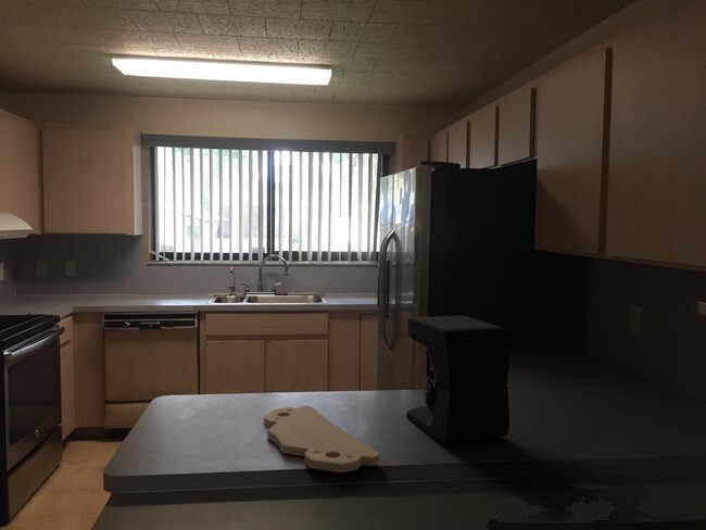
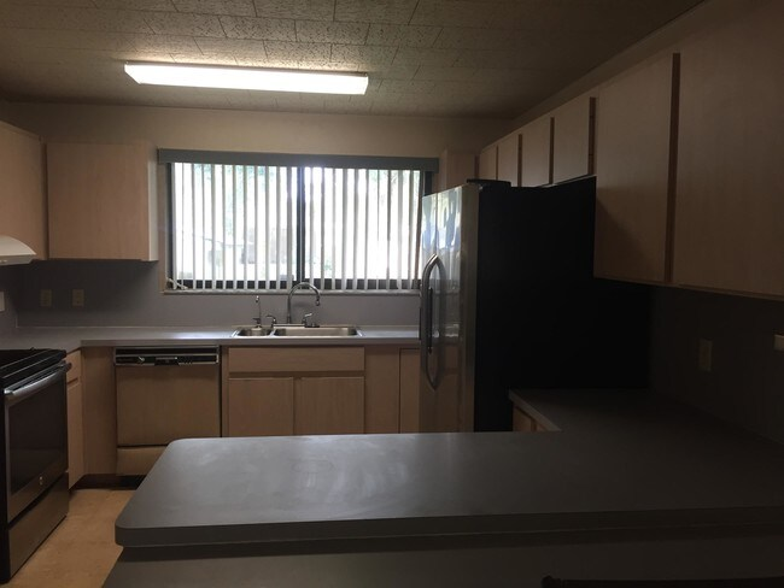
- coffee maker [405,315,510,444]
- cutting board [263,405,380,474]
